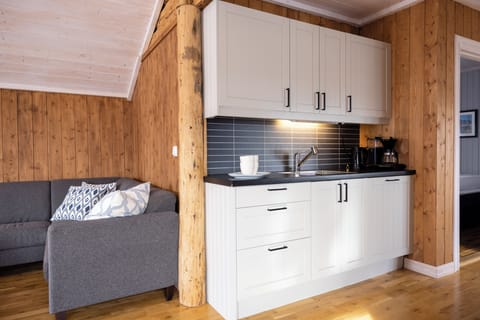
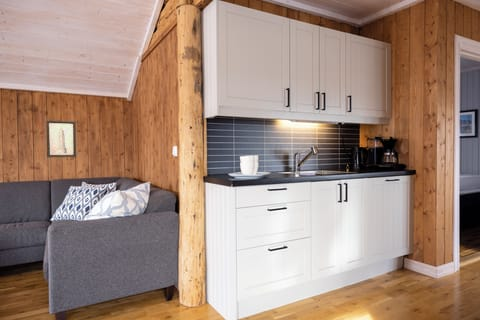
+ wall art [45,120,77,158]
